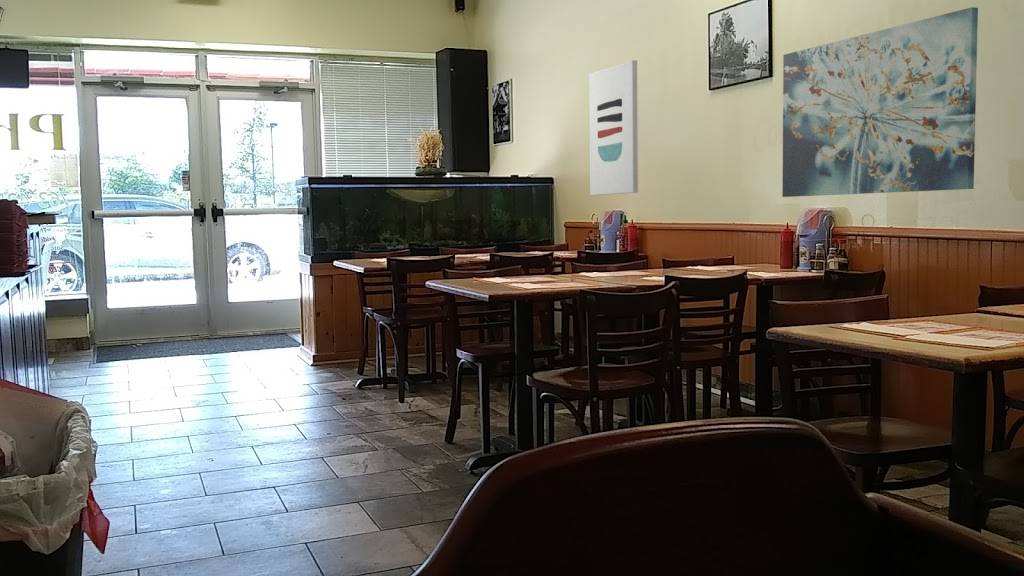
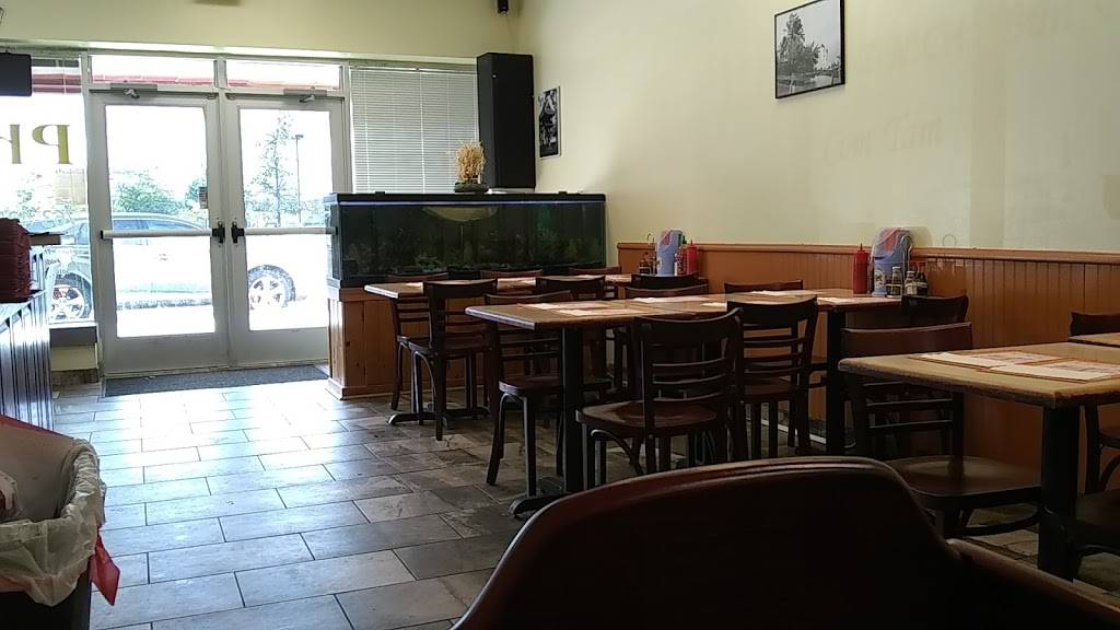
- wall art [781,6,979,198]
- wall art [588,59,639,196]
